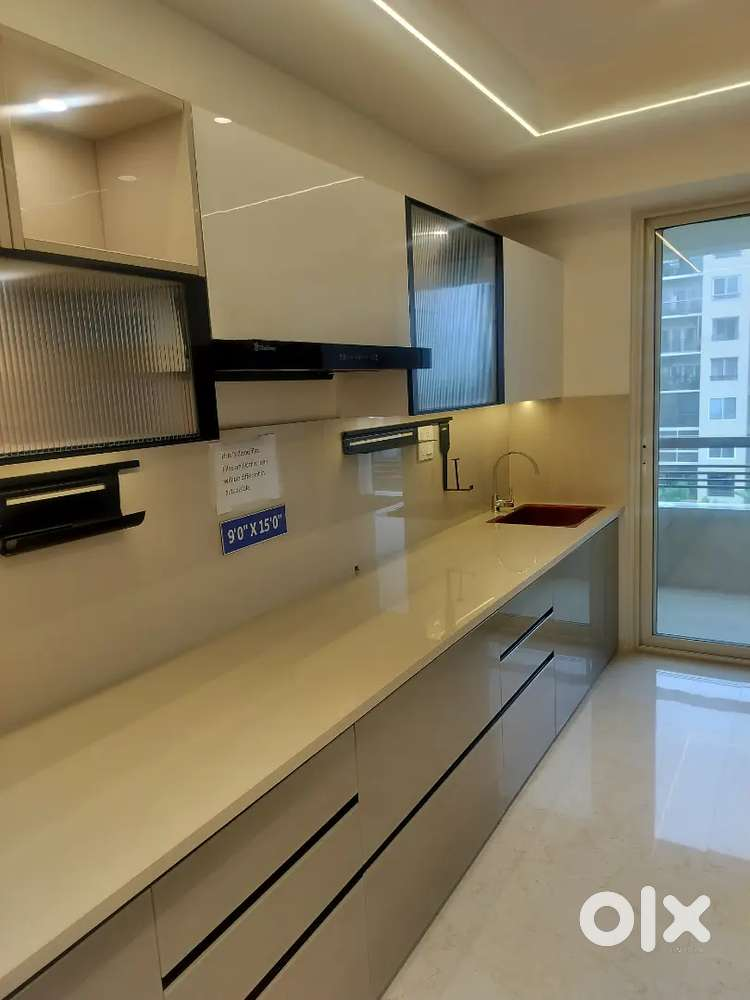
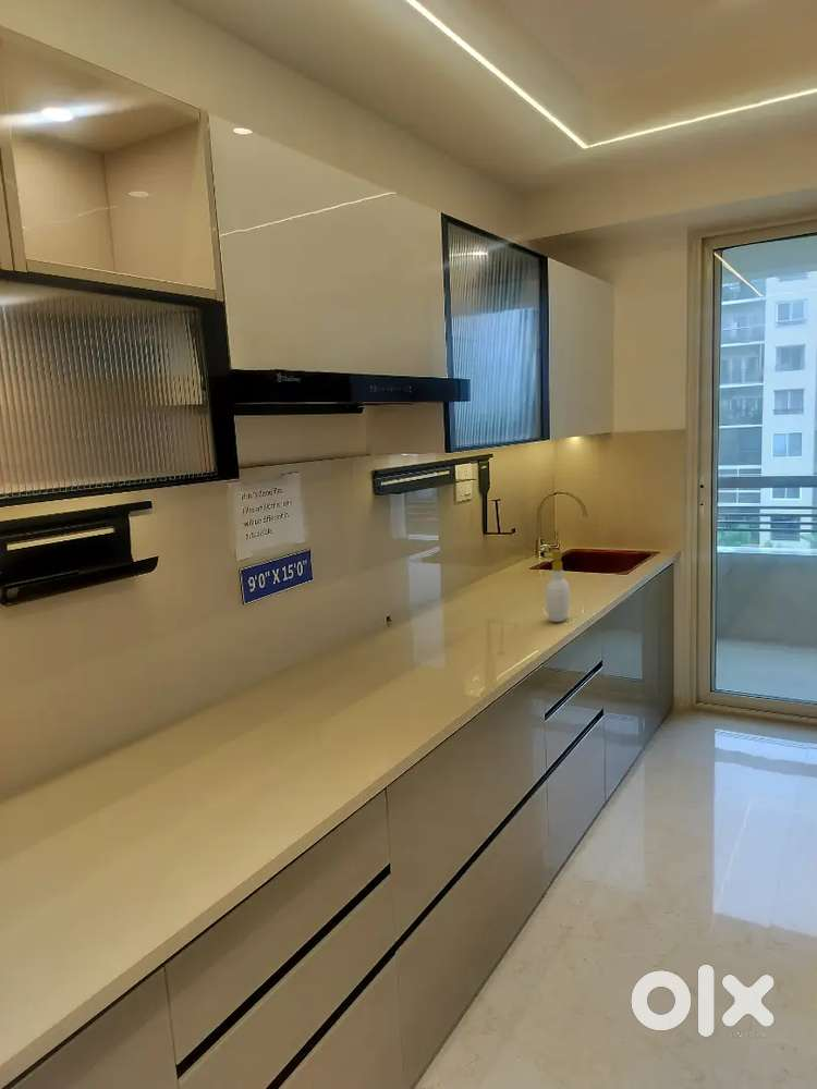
+ soap bottle [542,549,571,623]
